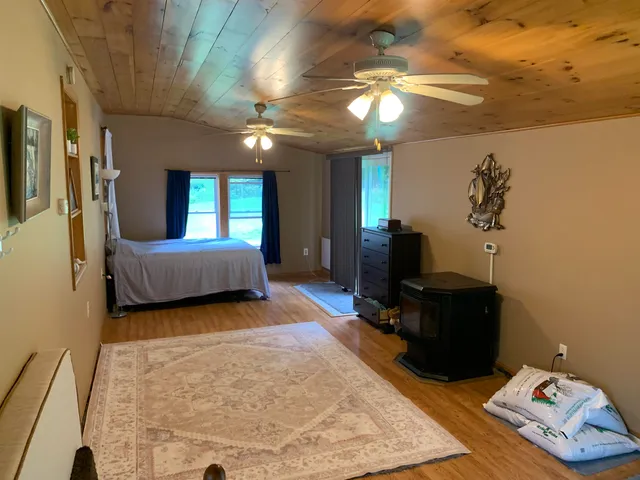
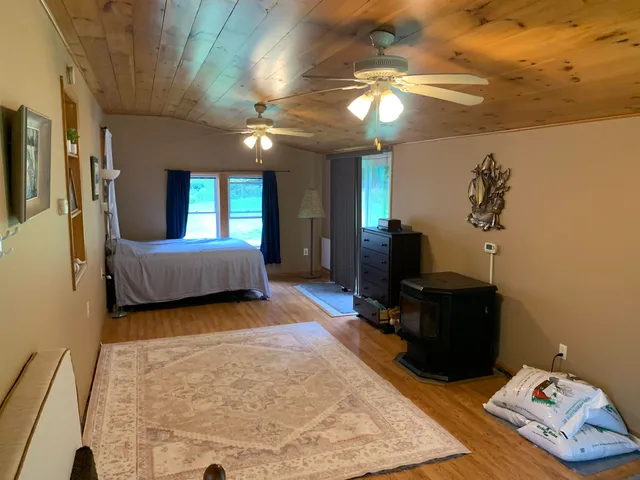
+ floor lamp [297,187,327,279]
